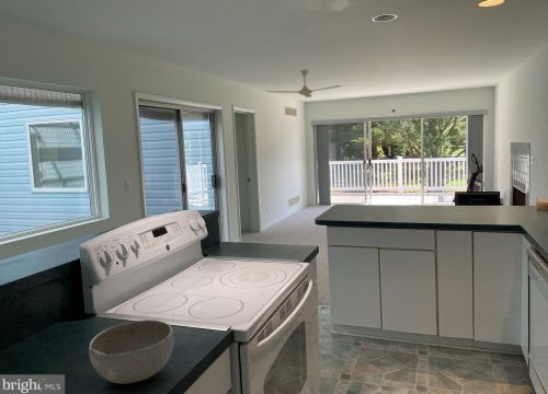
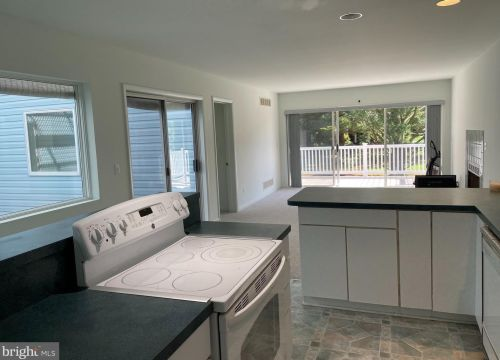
- ceiling fan [265,69,342,99]
- bowl [88,318,175,385]
